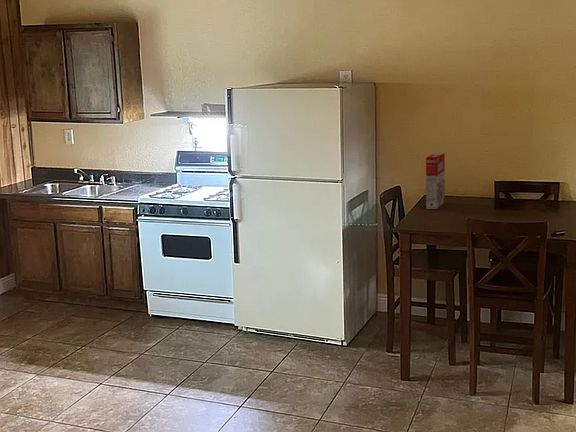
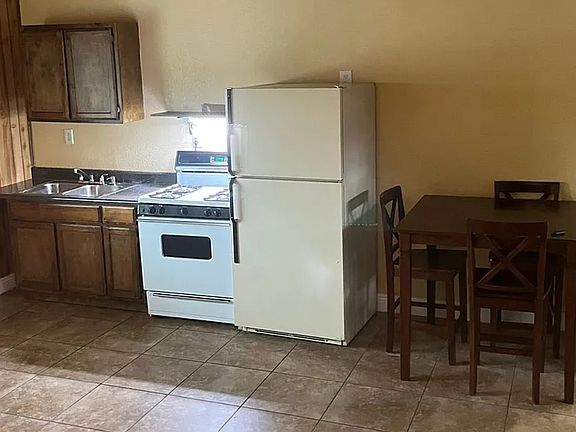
- cereal box [425,152,446,210]
